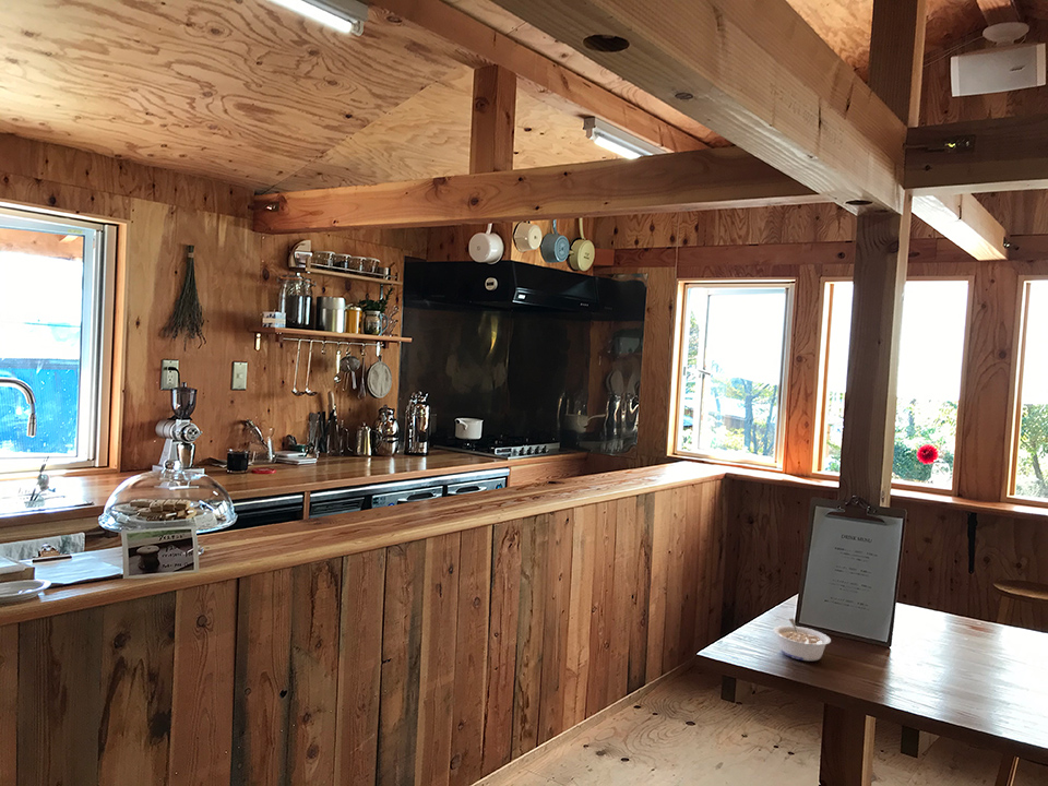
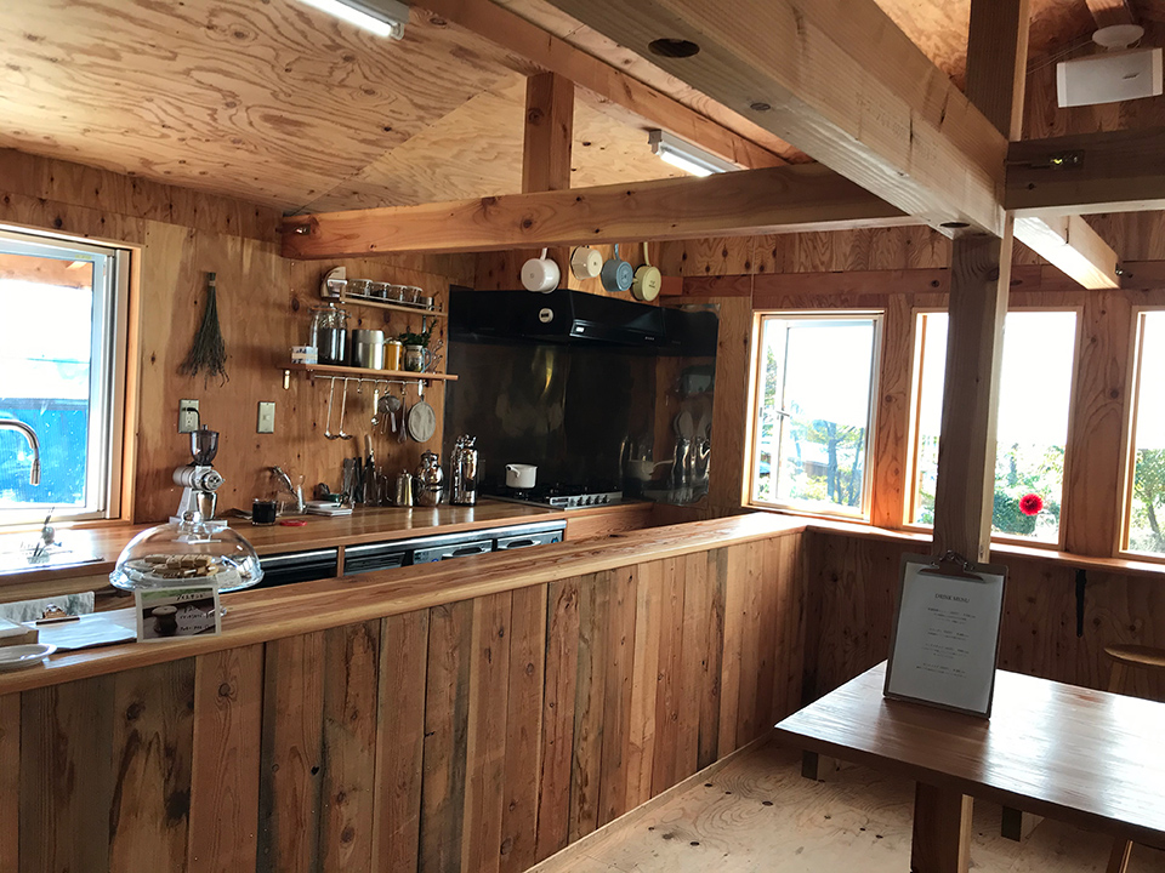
- legume [773,618,832,662]
